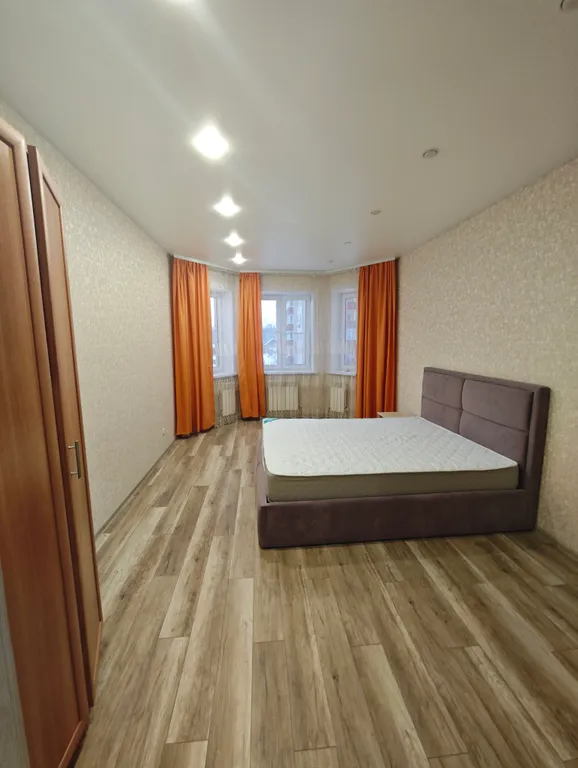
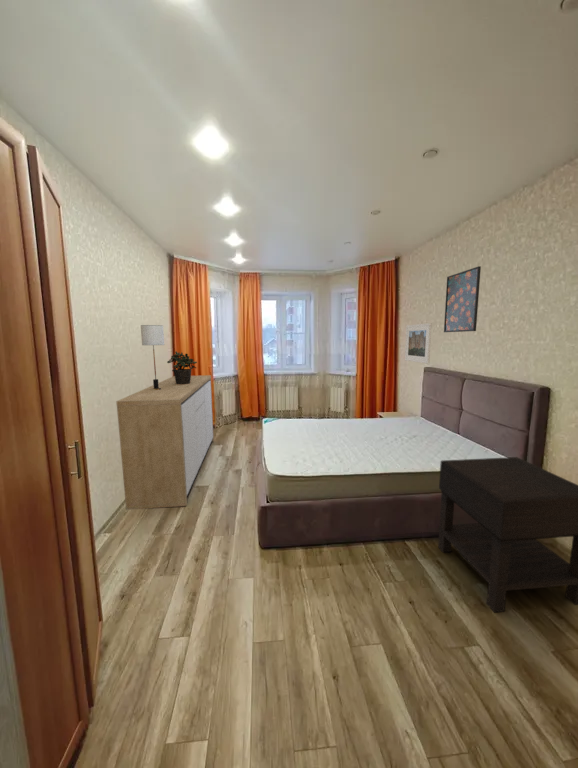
+ nightstand [437,456,578,614]
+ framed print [404,322,432,365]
+ table lamp [140,324,165,390]
+ potted plant [166,350,198,384]
+ sideboard [115,374,215,511]
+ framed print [443,265,482,333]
